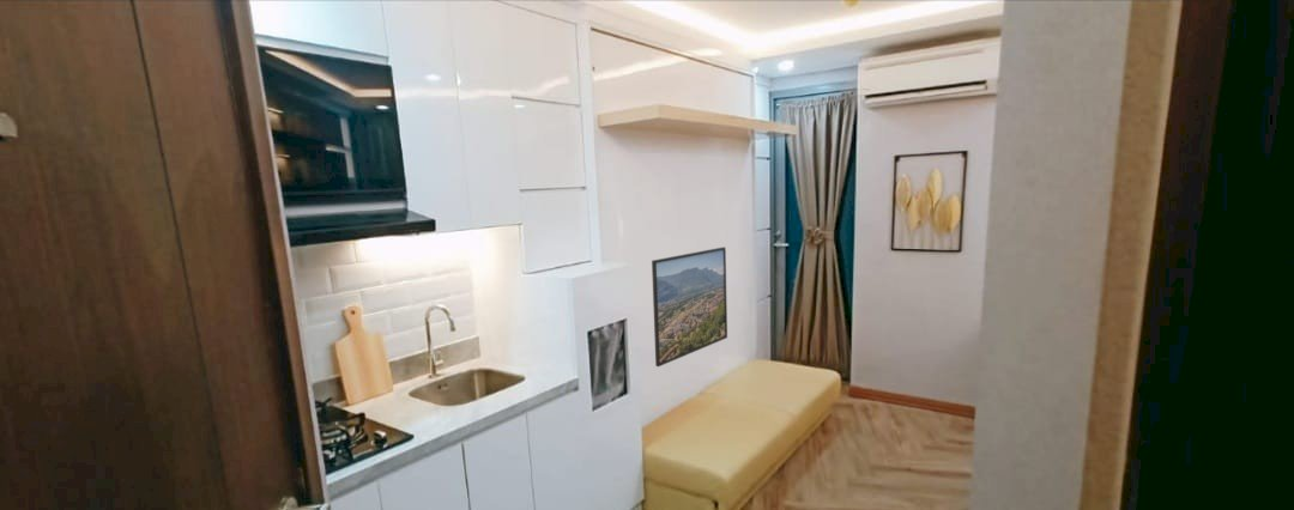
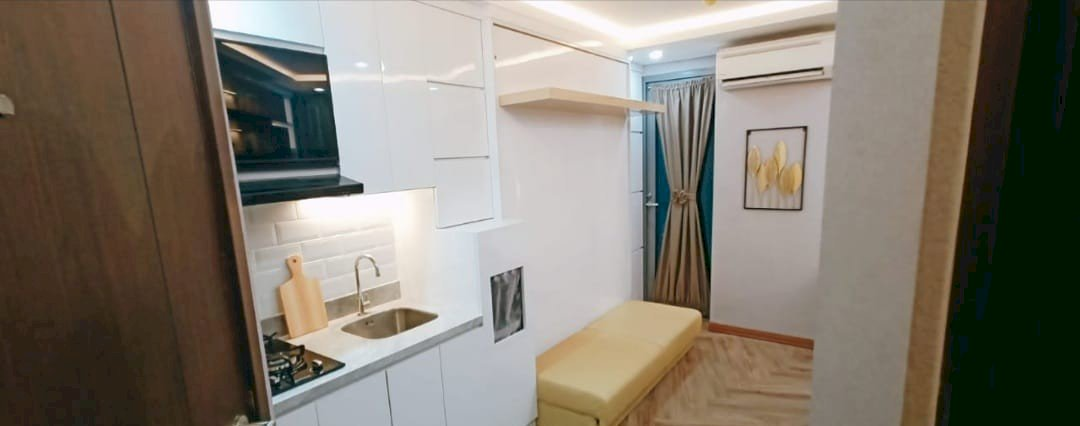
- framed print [651,245,728,368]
